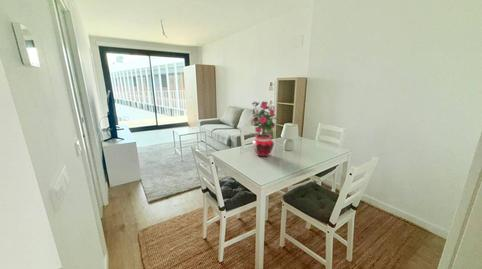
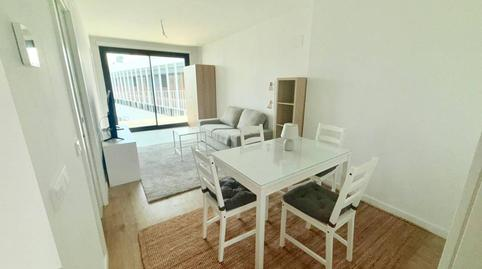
- potted flower [250,101,282,158]
